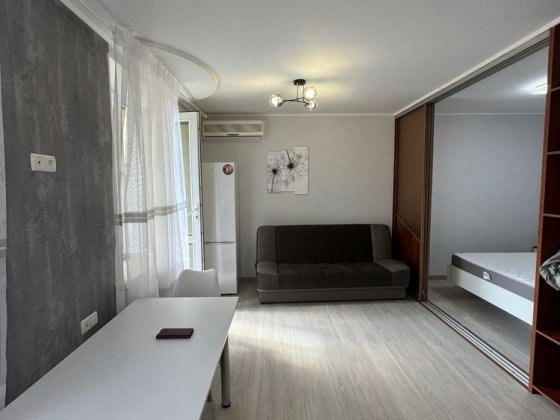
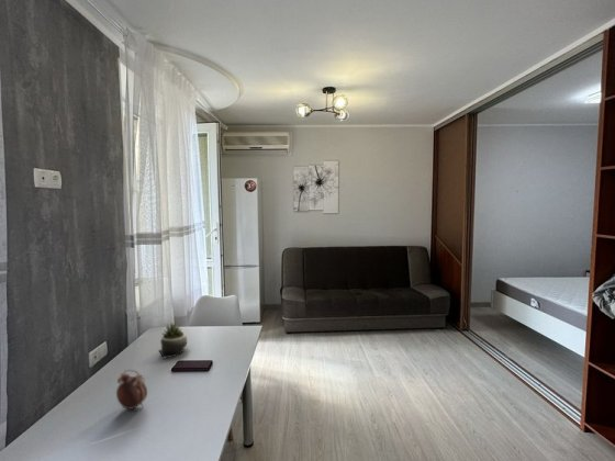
+ alarm clock [115,369,148,412]
+ succulent plant [158,322,189,360]
